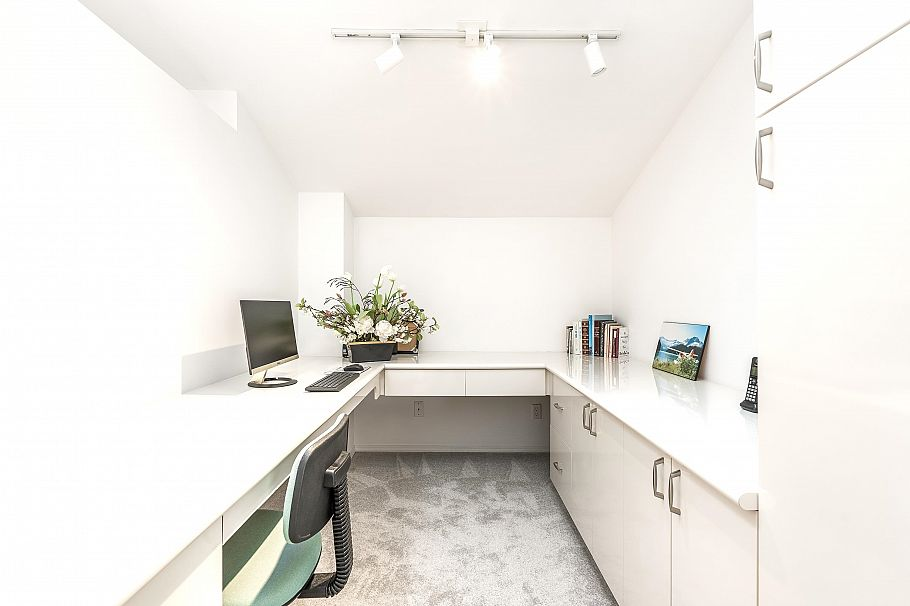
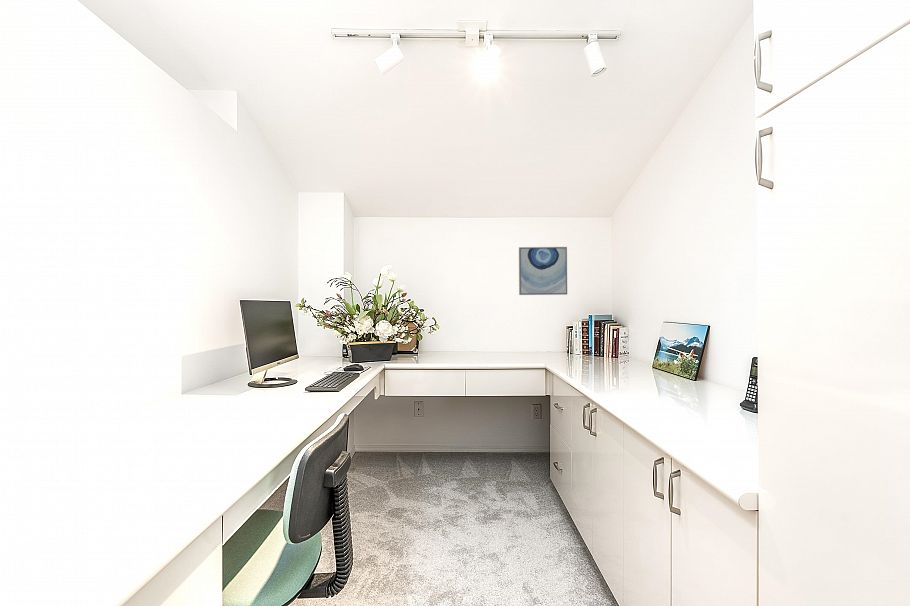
+ wall art [518,246,568,296]
